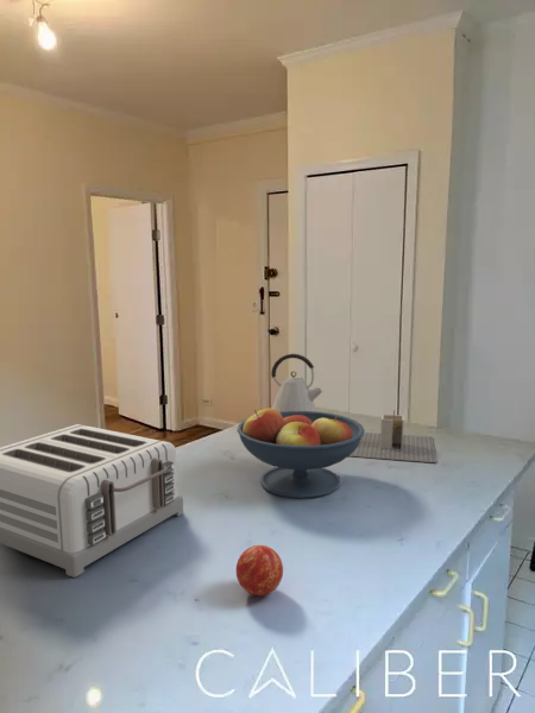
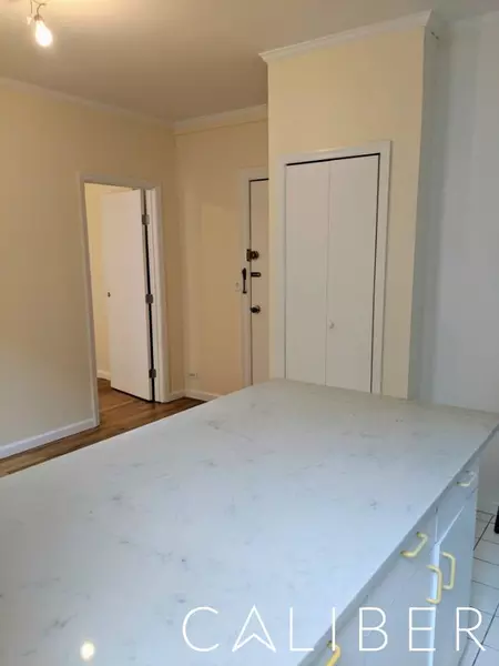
- fruit bowl [235,406,366,499]
- toaster [0,423,184,579]
- apple [235,544,284,597]
- kettle [270,353,325,412]
- utensil holder [348,409,438,463]
